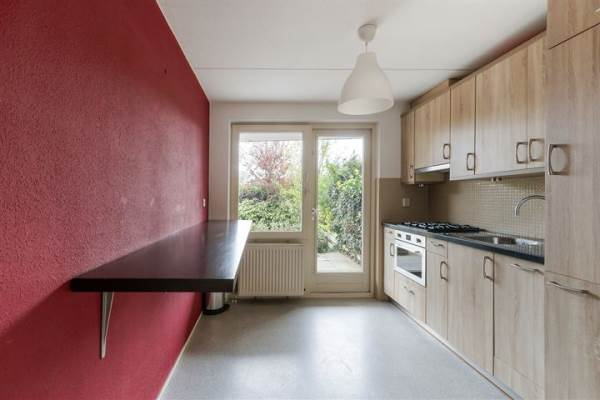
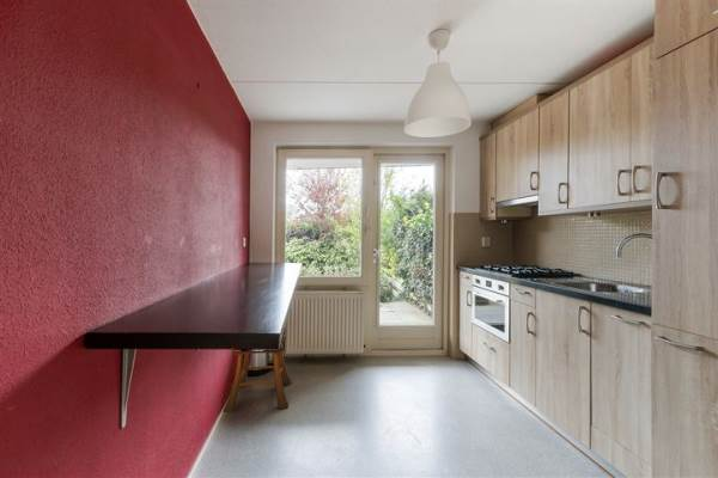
+ stool [221,333,293,413]
